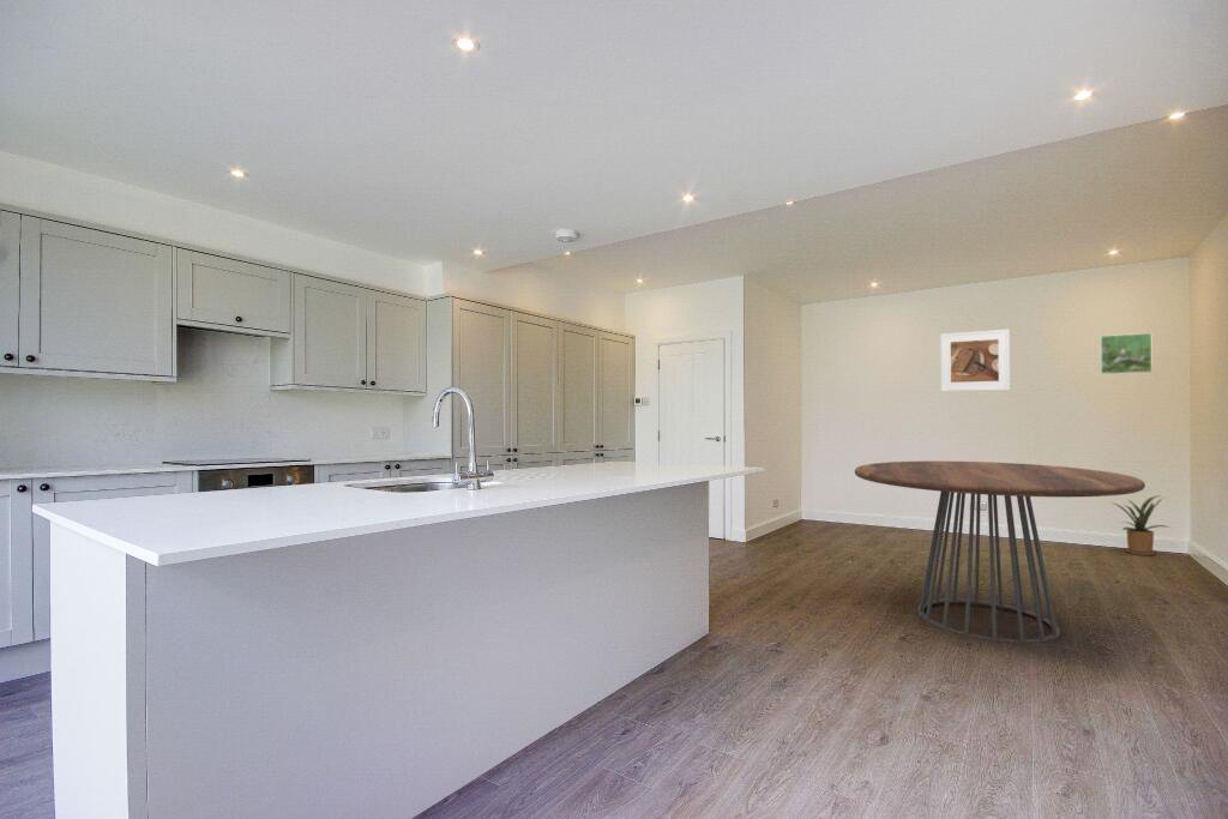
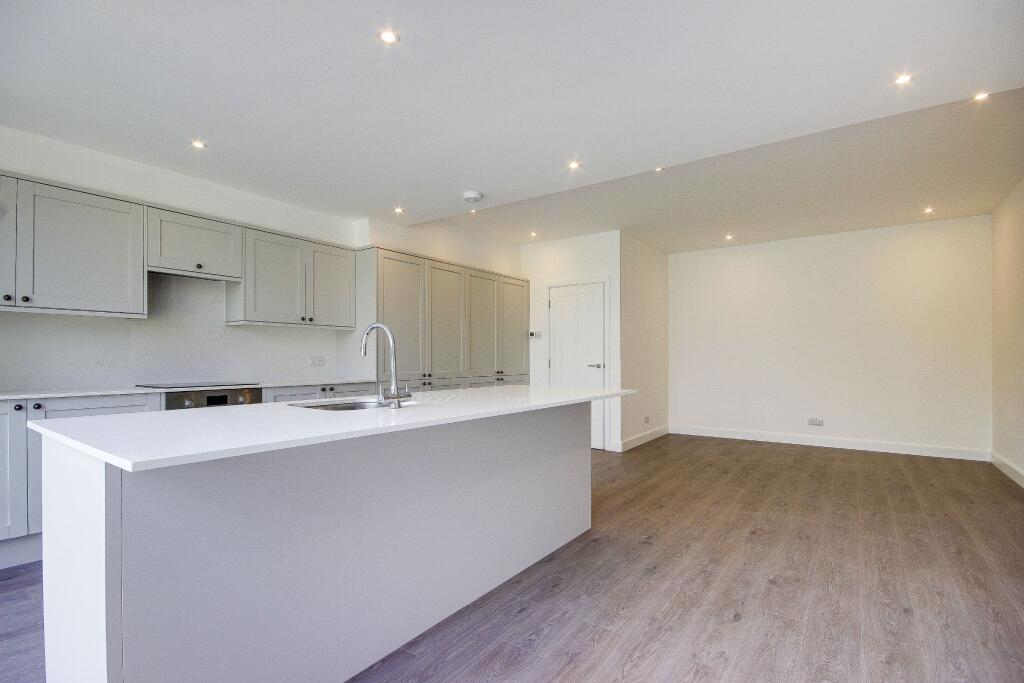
- house plant [1110,494,1170,556]
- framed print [1100,332,1154,375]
- dining table [854,460,1146,644]
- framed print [939,329,1011,392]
